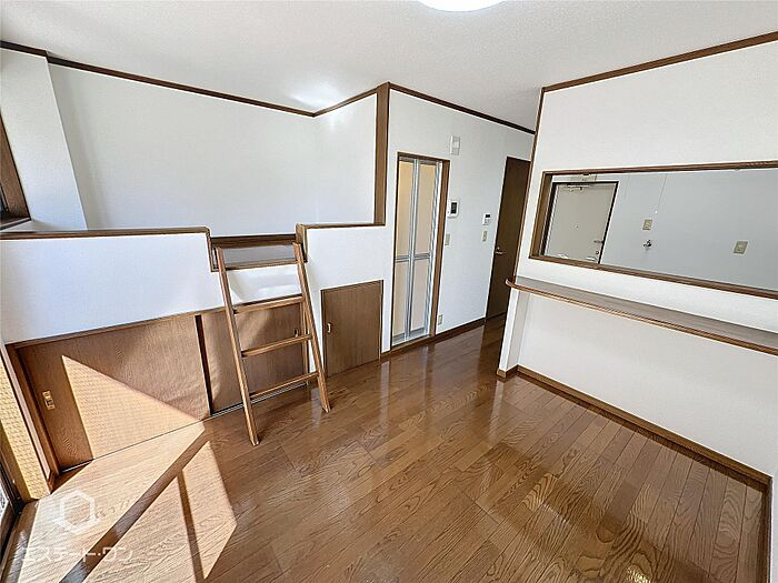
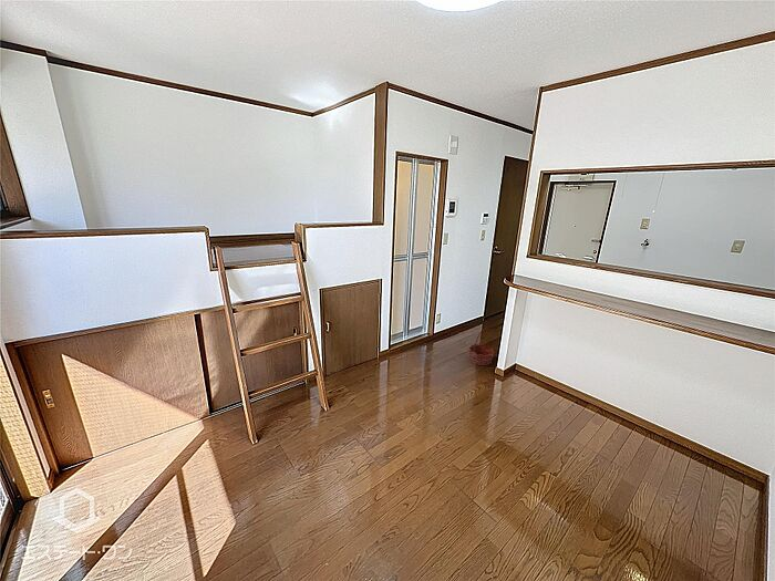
+ basket [467,329,496,366]
